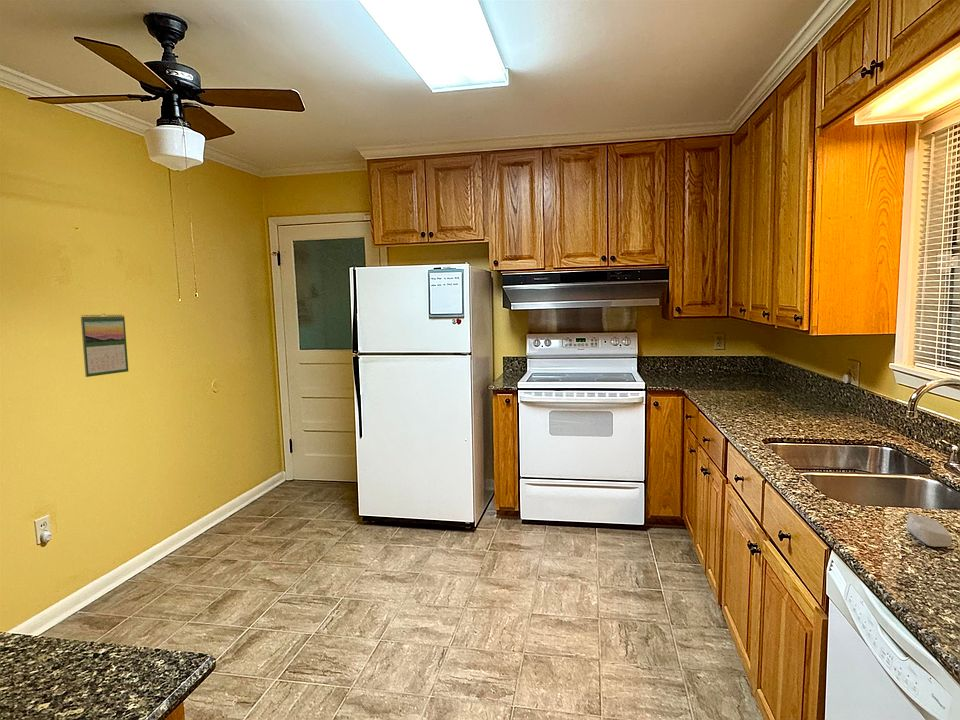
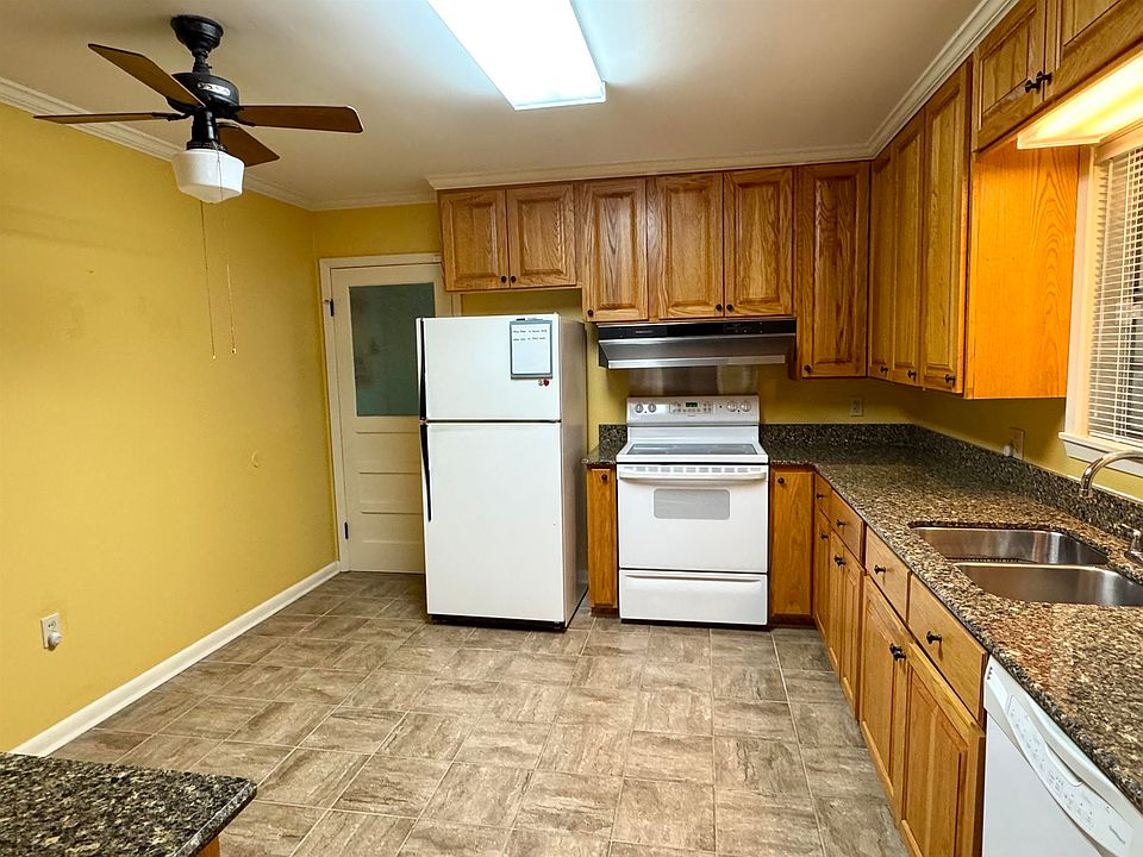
- calendar [80,313,129,378]
- soap bar [905,512,953,548]
